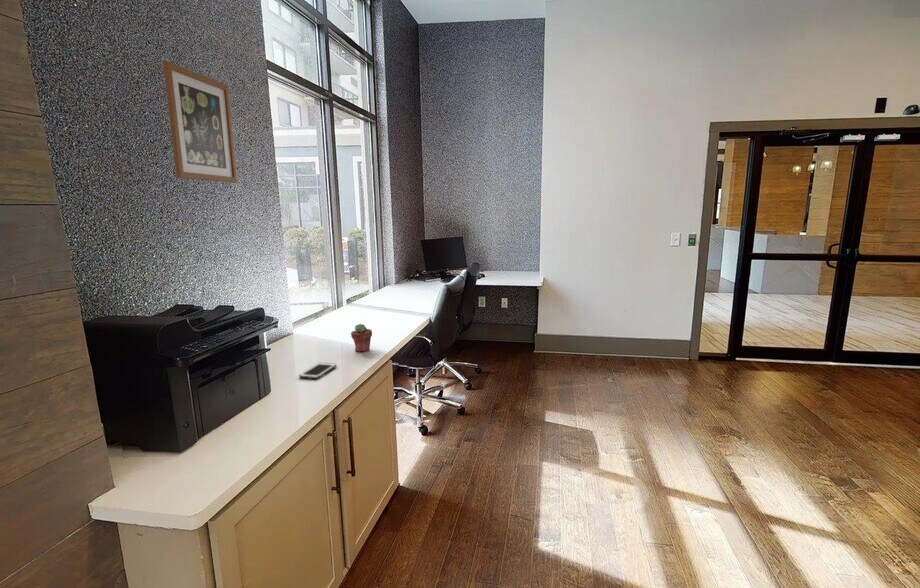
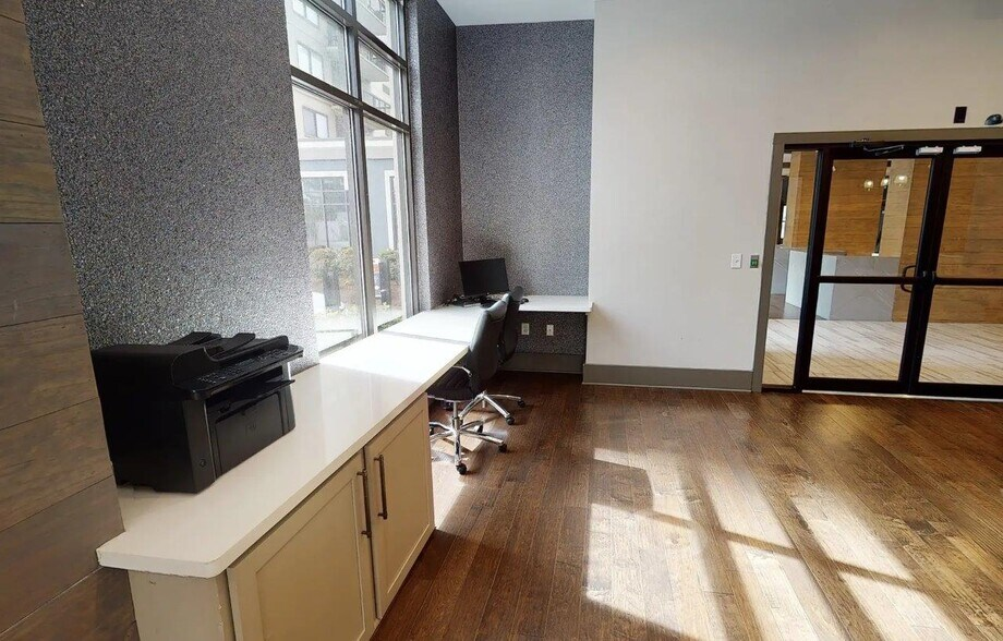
- potted succulent [350,323,373,353]
- wall art [162,60,239,184]
- cell phone [298,362,337,380]
